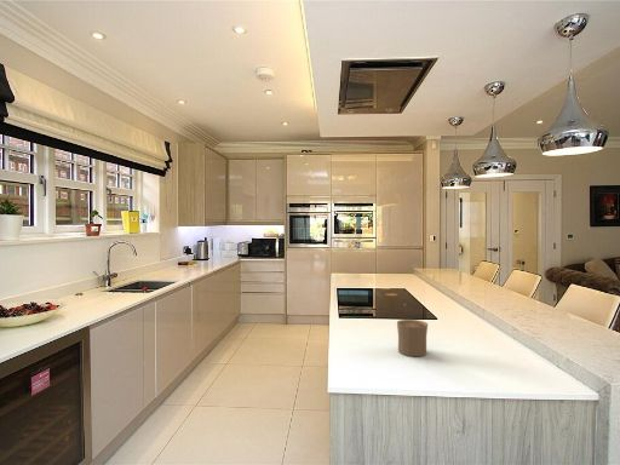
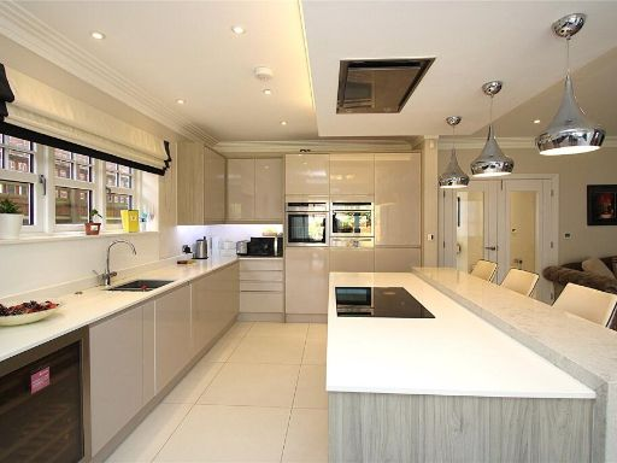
- cup [396,318,429,357]
